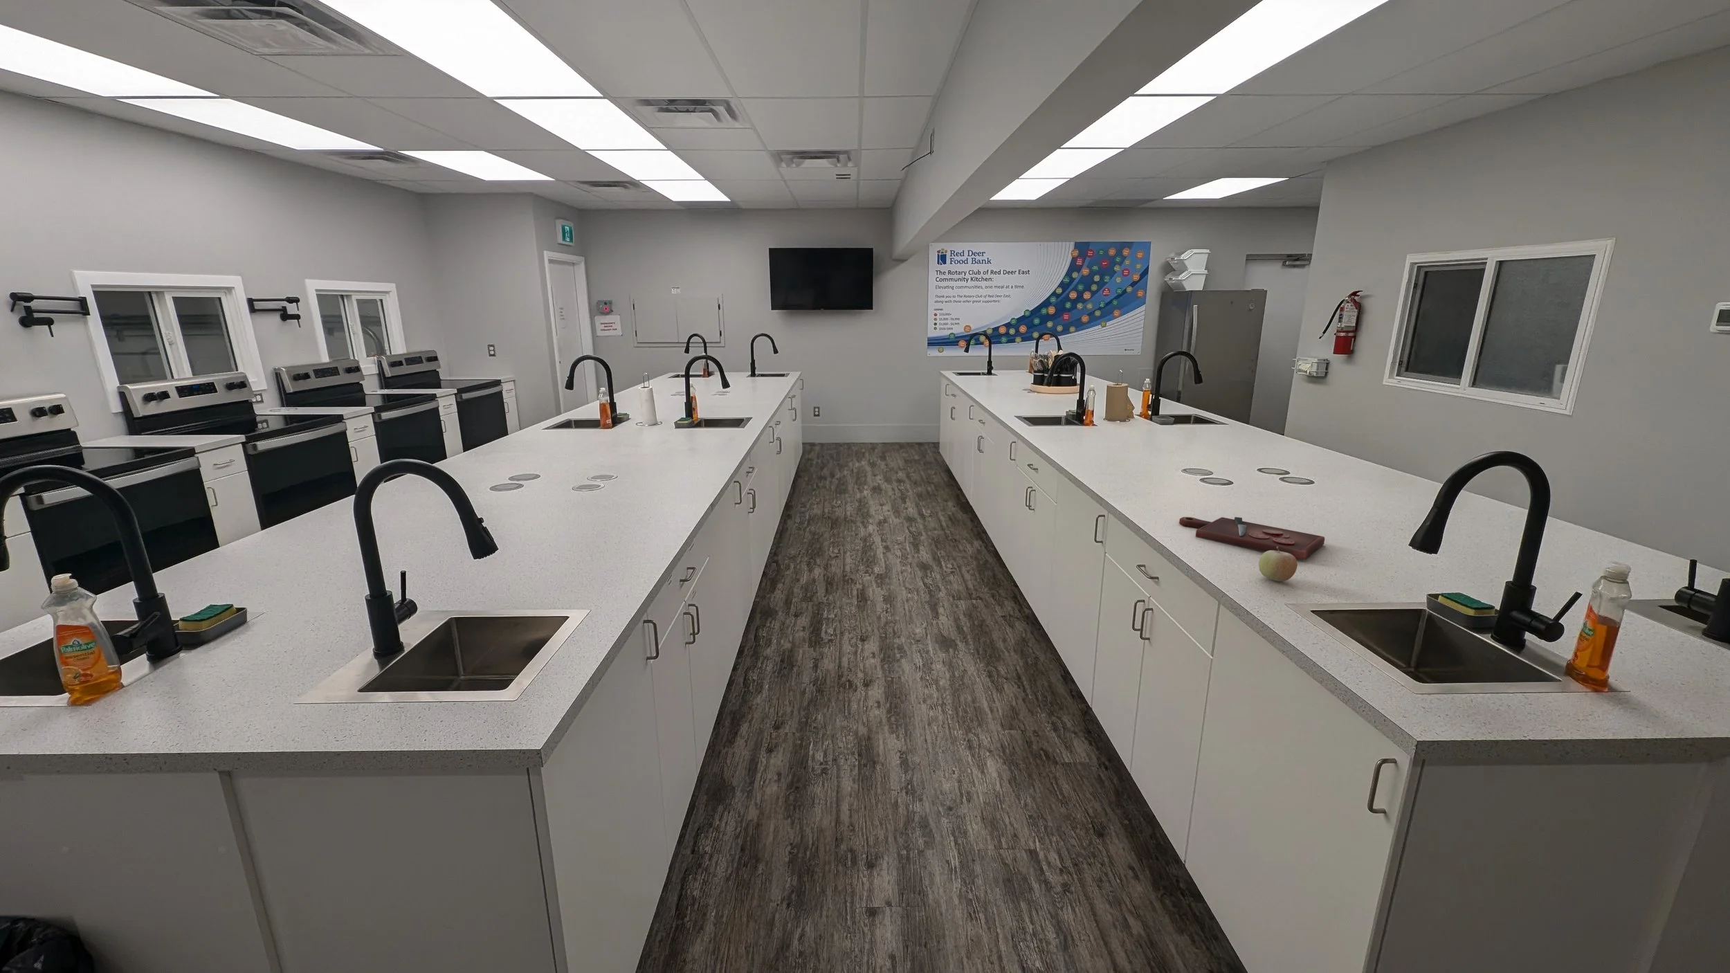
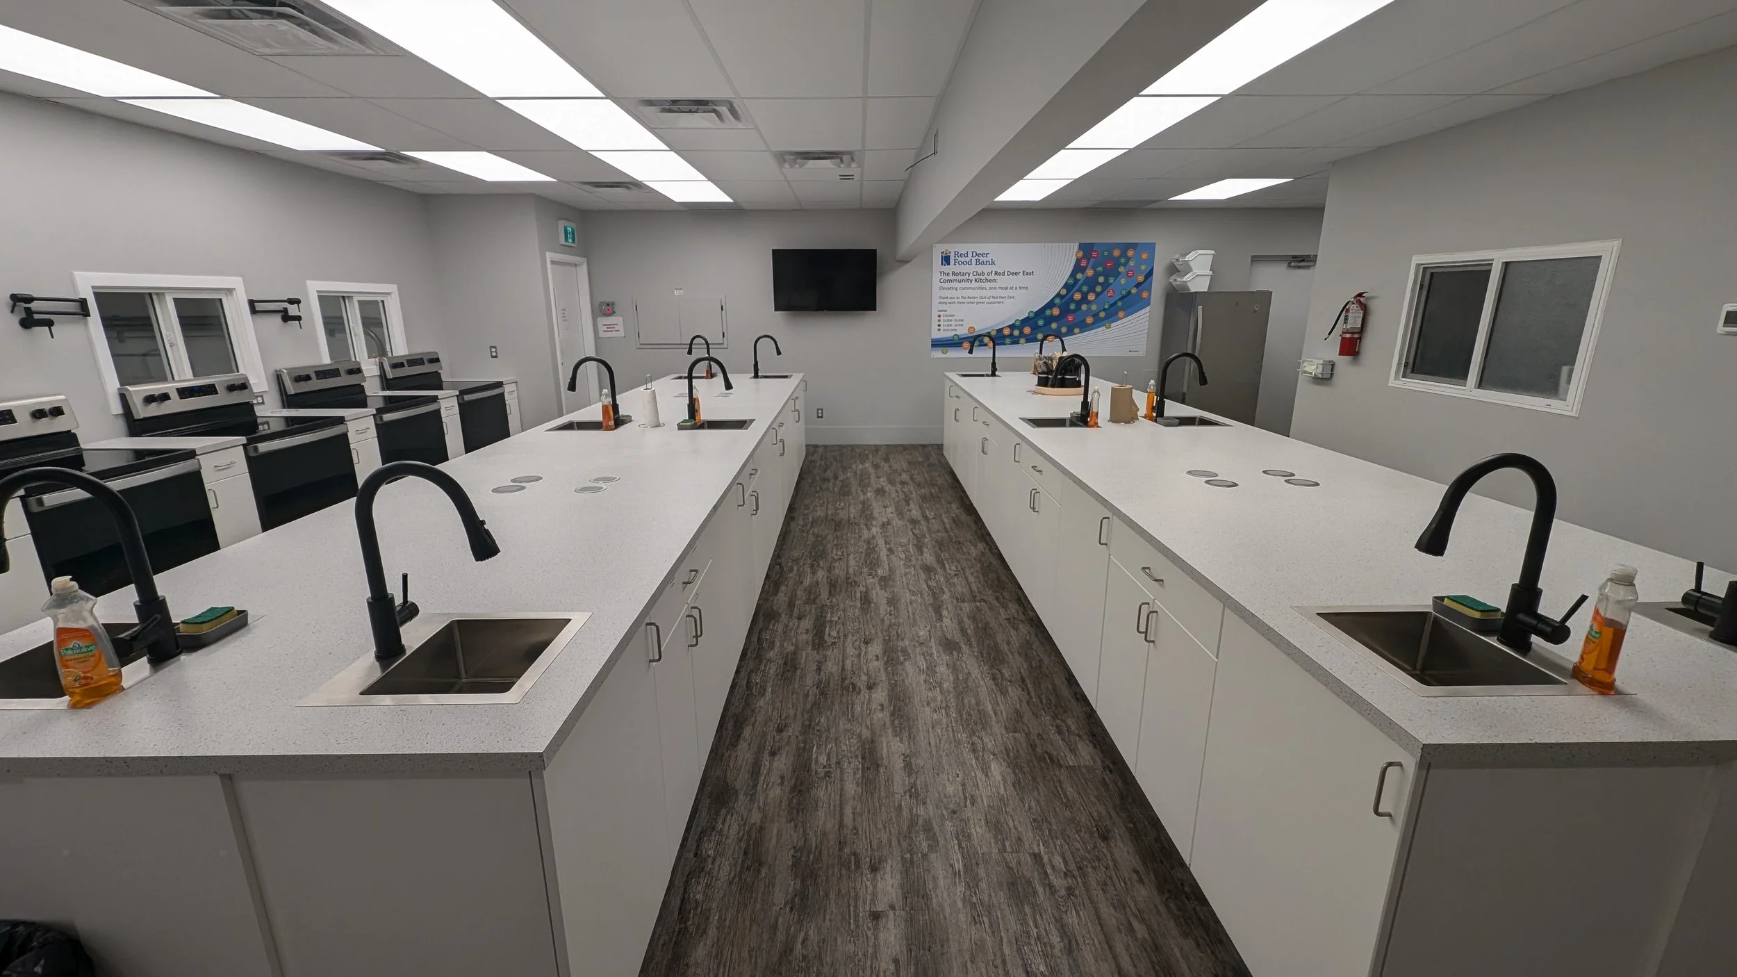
- fruit [1258,546,1299,582]
- cutting board [1179,517,1325,560]
